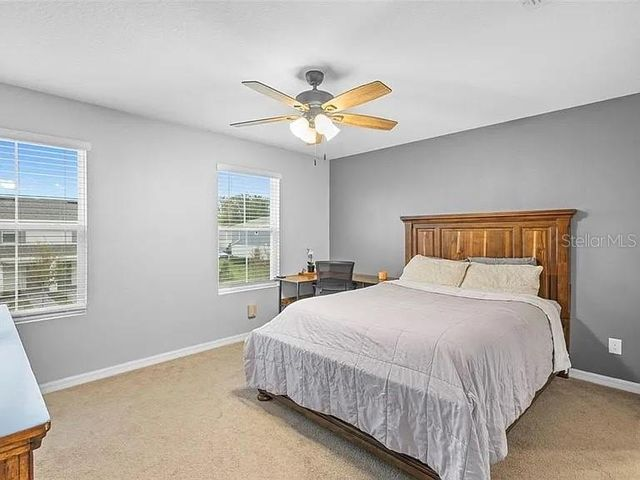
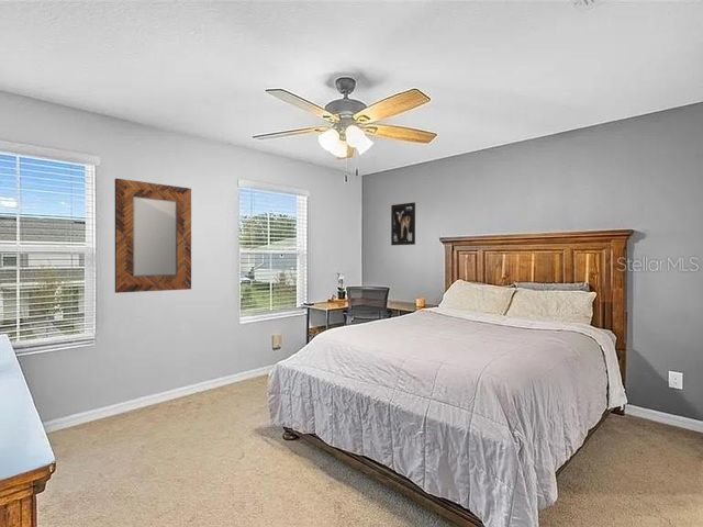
+ home mirror [114,178,192,294]
+ wall art [390,201,416,246]
